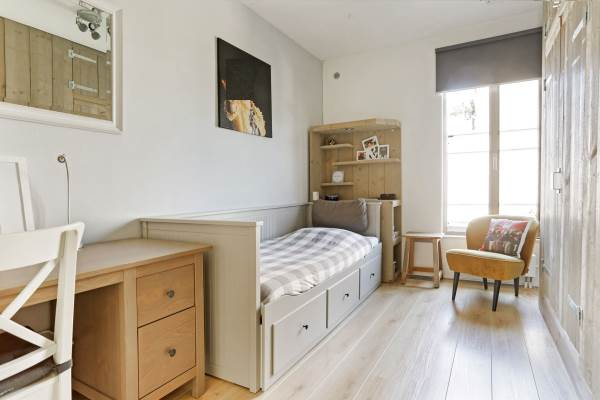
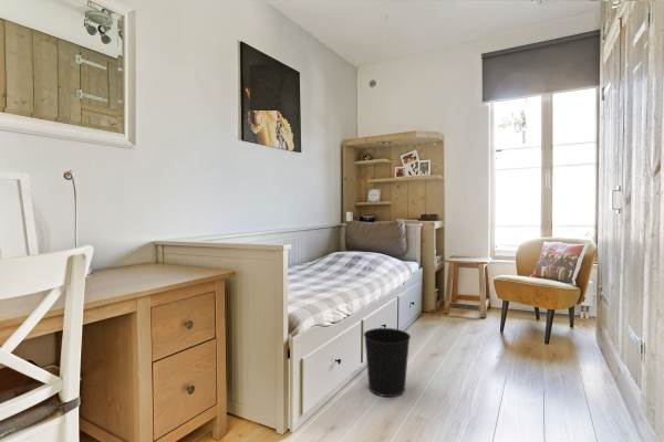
+ wastebasket [363,327,412,398]
